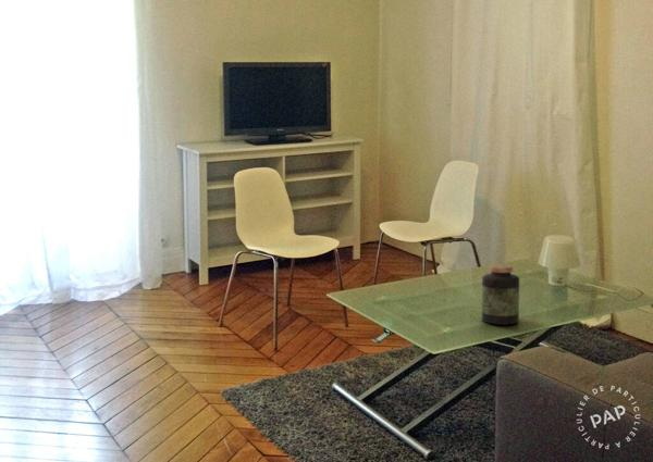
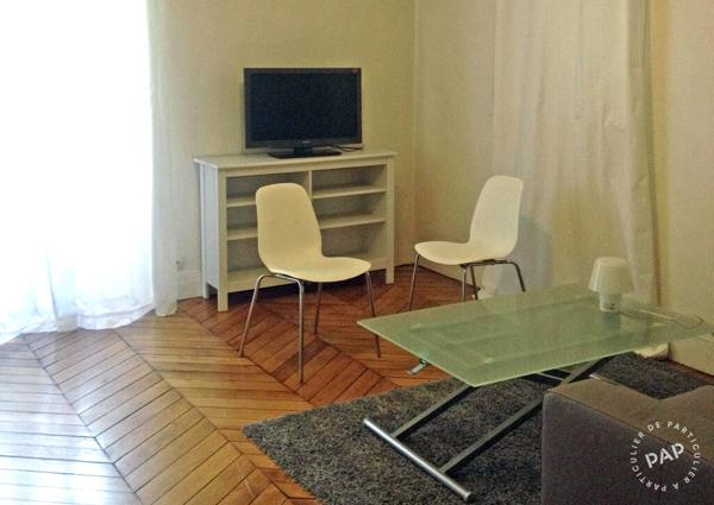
- jar [481,264,520,326]
